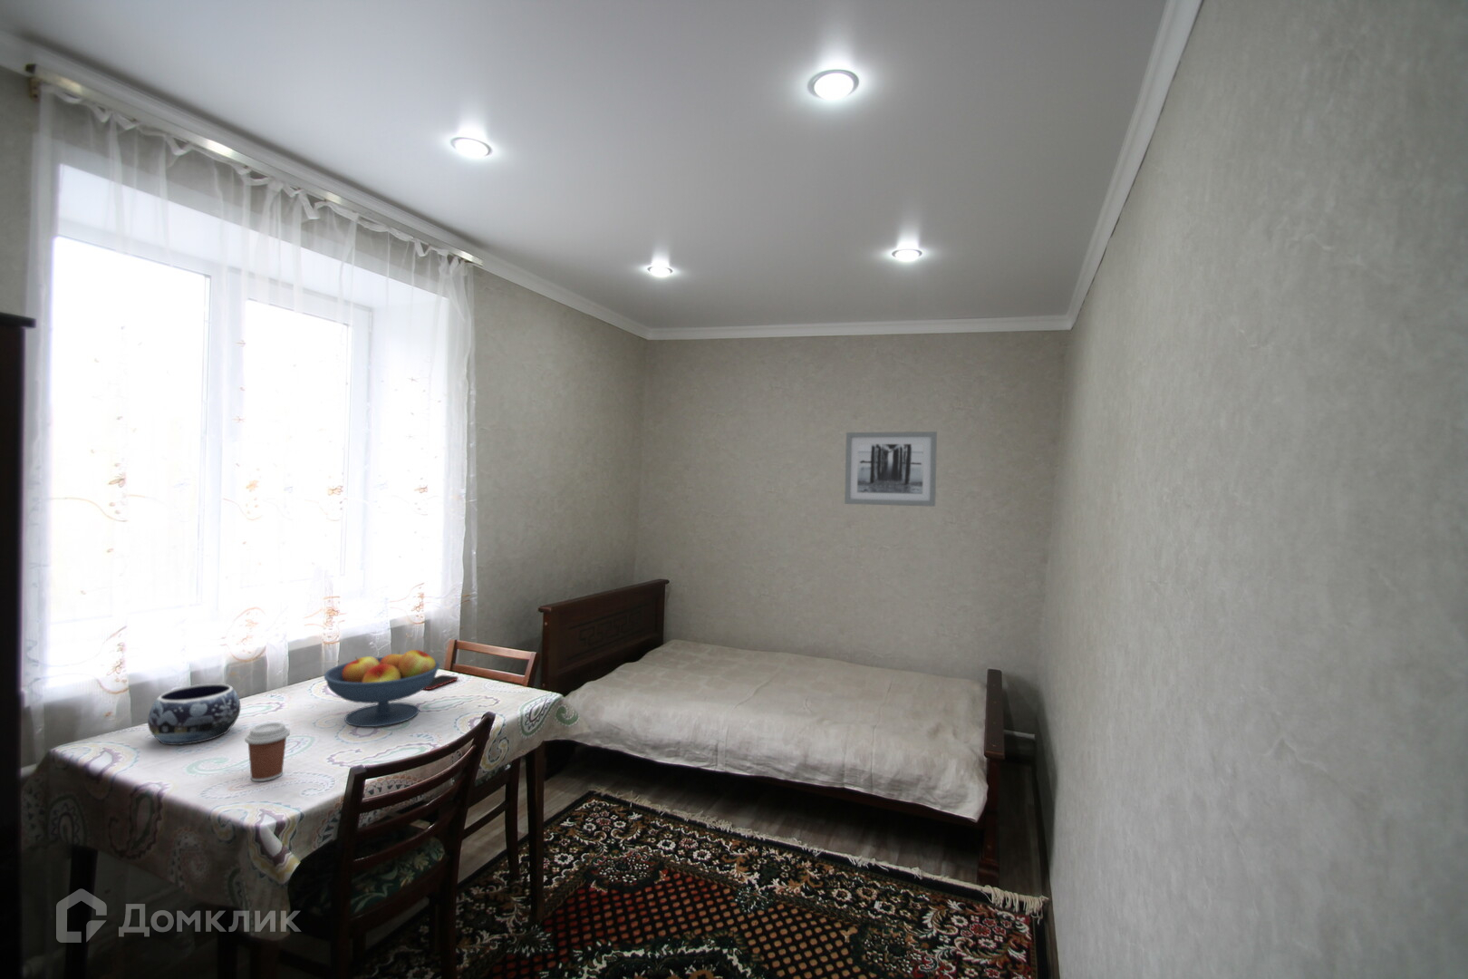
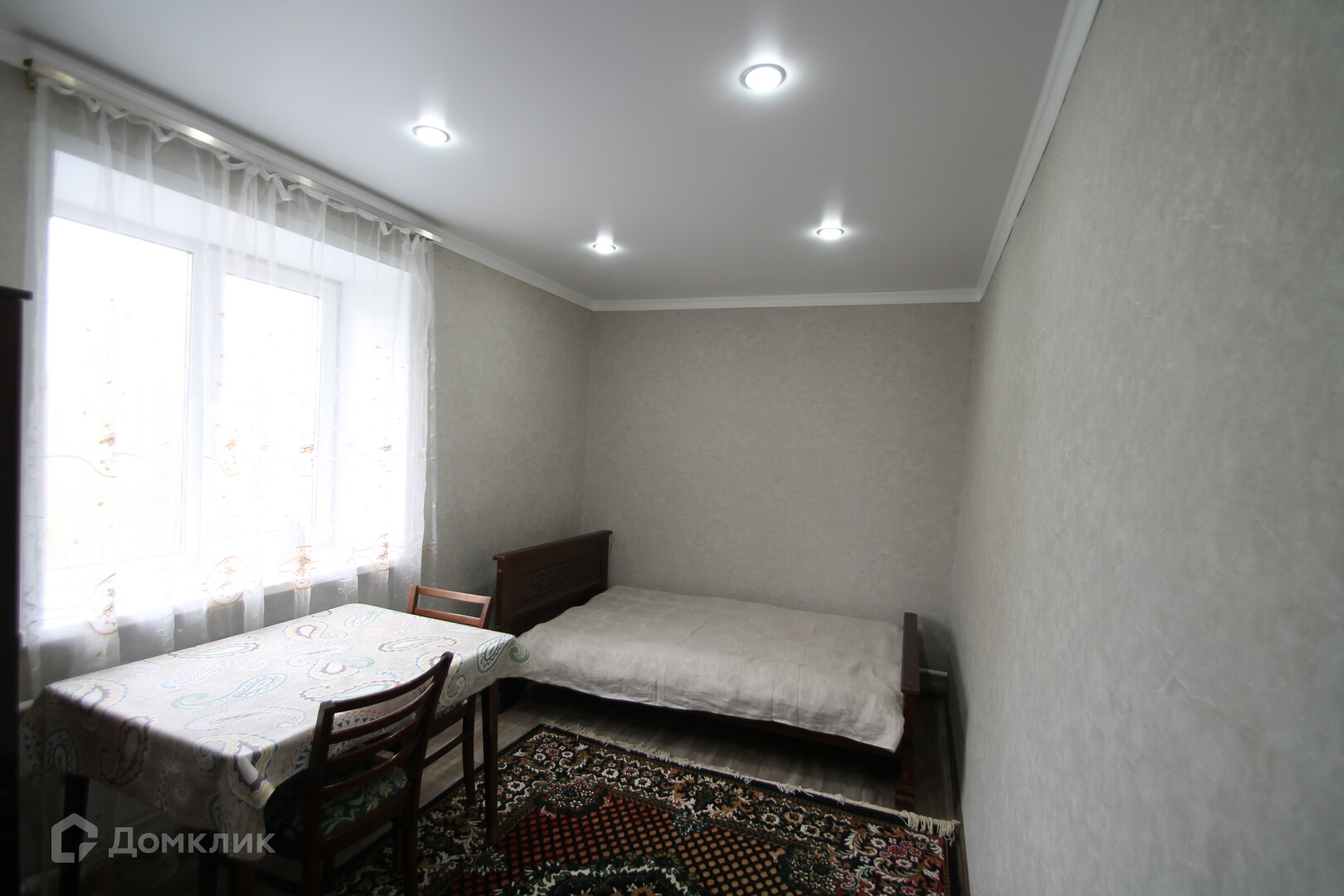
- decorative bowl [146,683,241,746]
- cell phone [424,674,460,691]
- fruit bowl [322,649,440,728]
- coffee cup [244,721,291,782]
- wall art [843,430,938,508]
